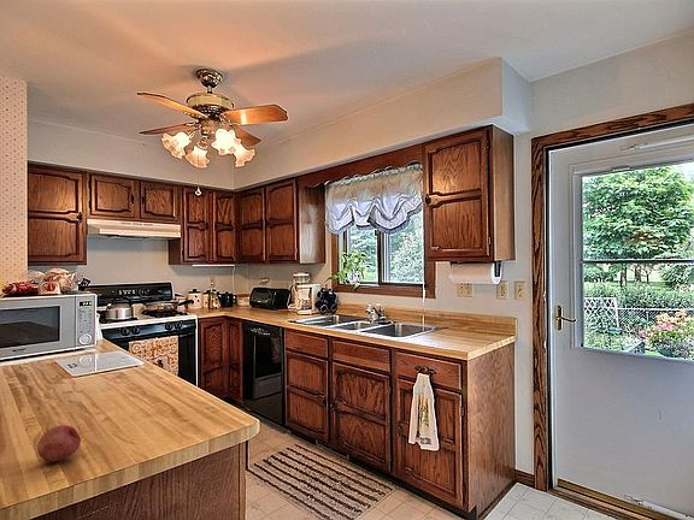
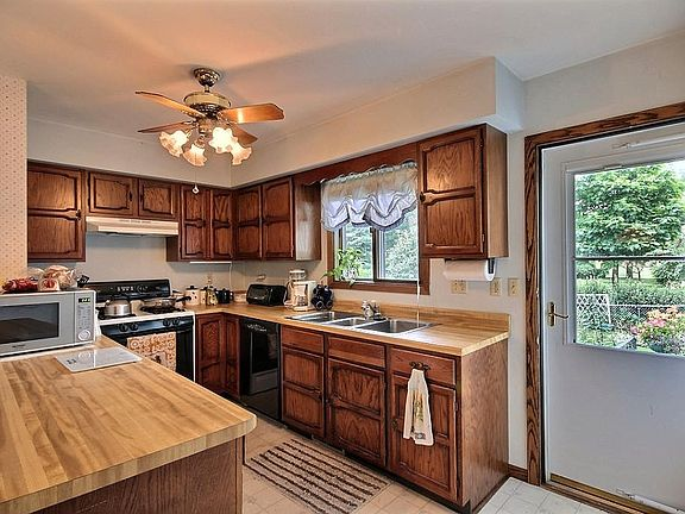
- fruit [36,424,82,463]
